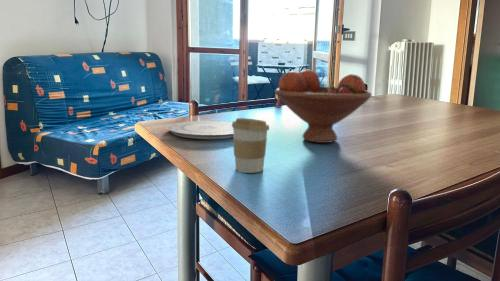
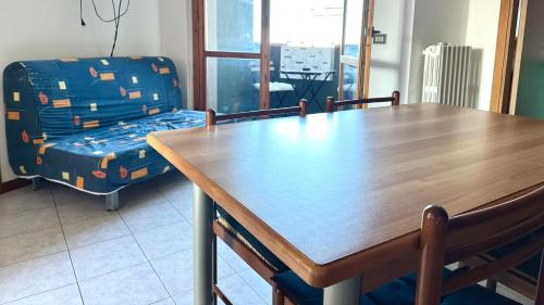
- plate [166,120,234,140]
- fruit bowl [274,69,373,144]
- coffee cup [231,117,270,174]
